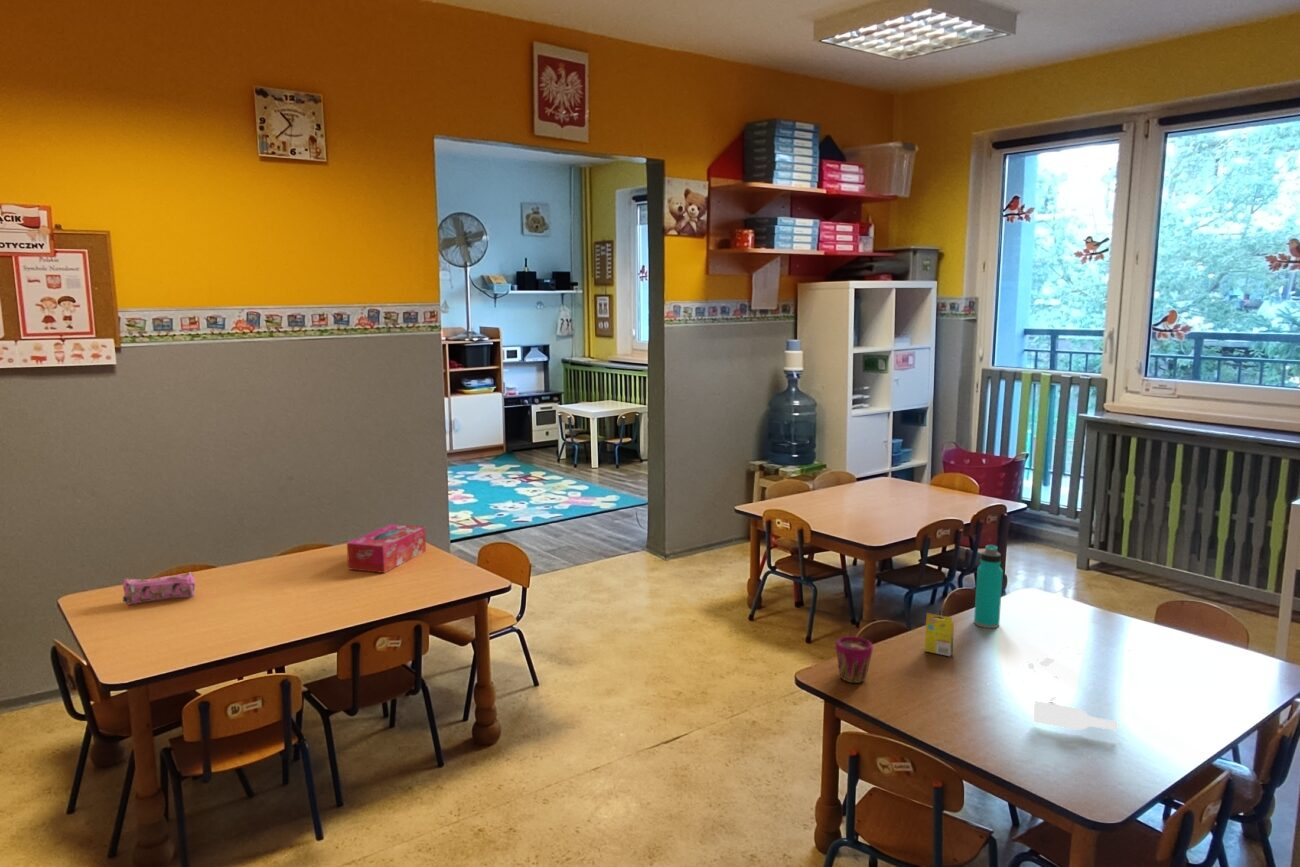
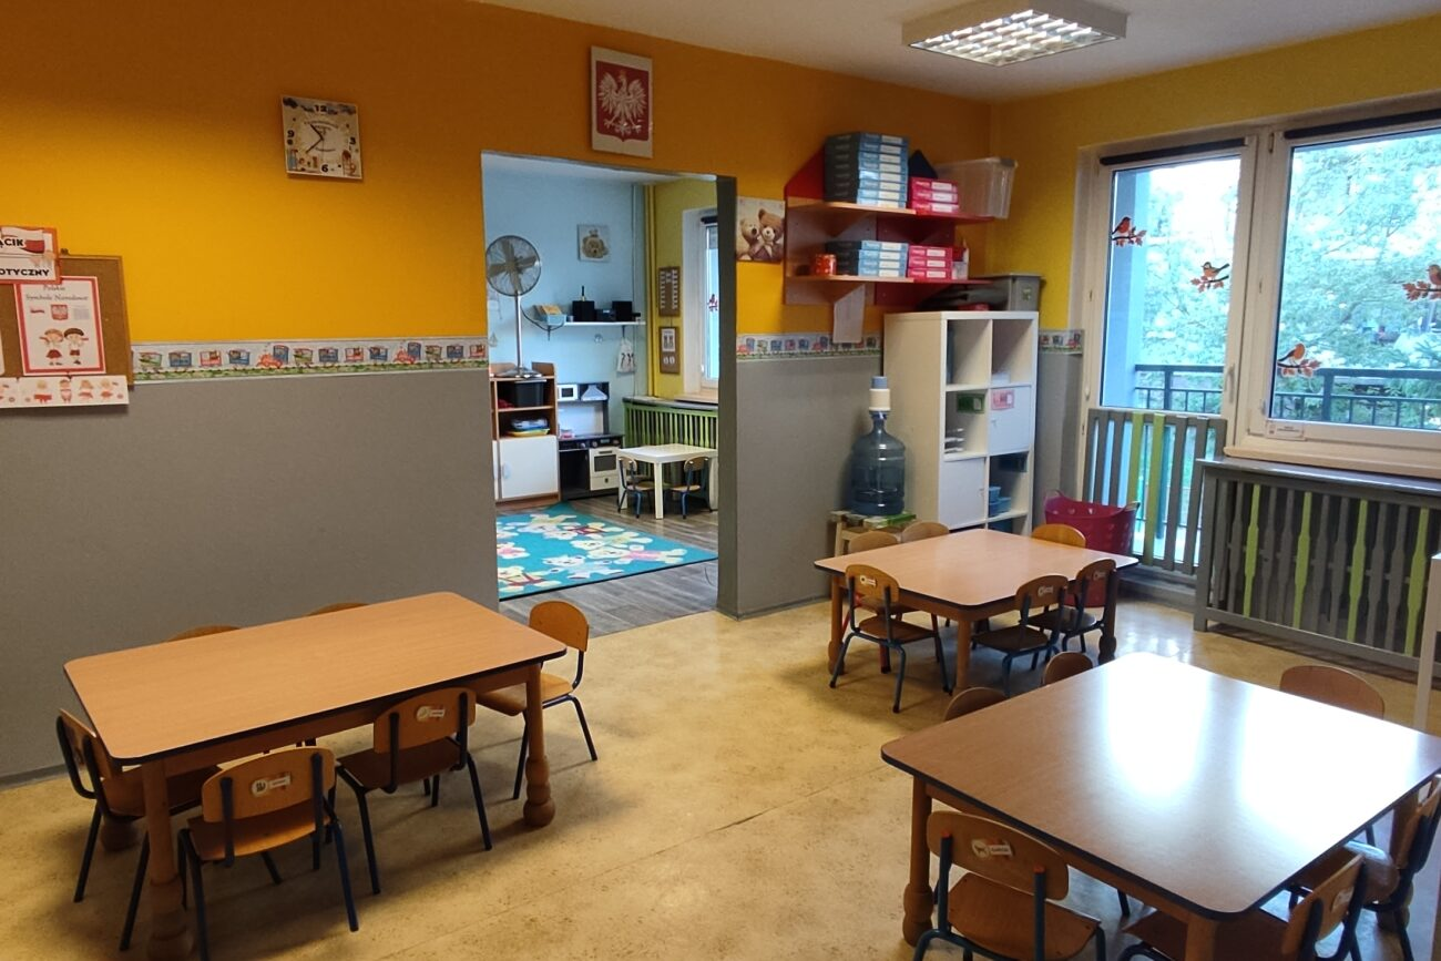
- water bottle [973,544,1004,629]
- tissue box [346,523,427,574]
- crayon box [924,612,955,658]
- paper sheet [985,645,1133,732]
- pencil case [122,571,196,605]
- cup [834,636,874,684]
